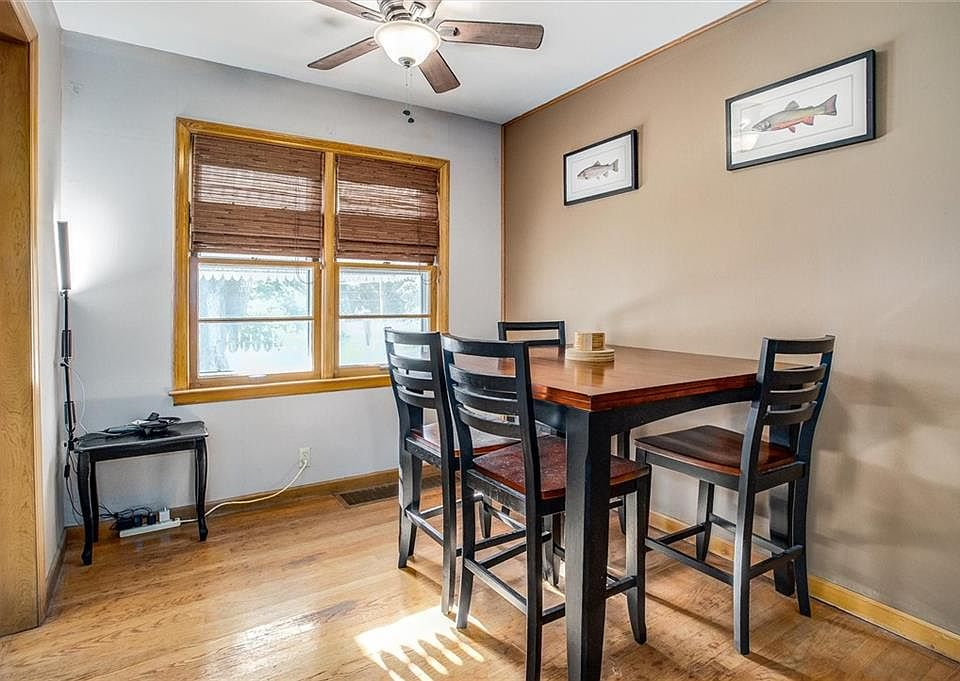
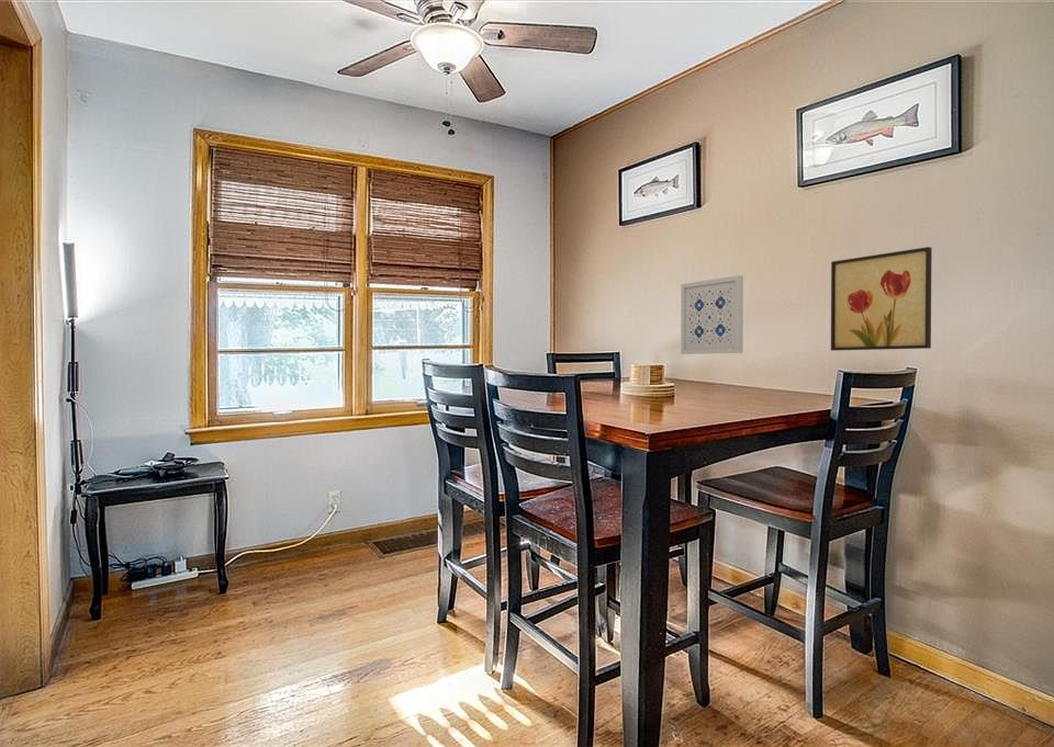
+ wall art [680,274,744,355]
+ wall art [830,246,933,351]
